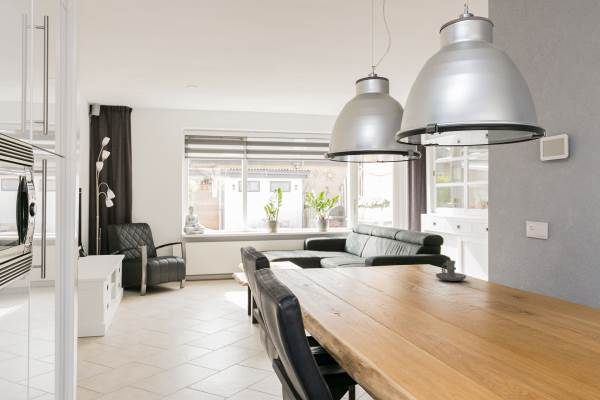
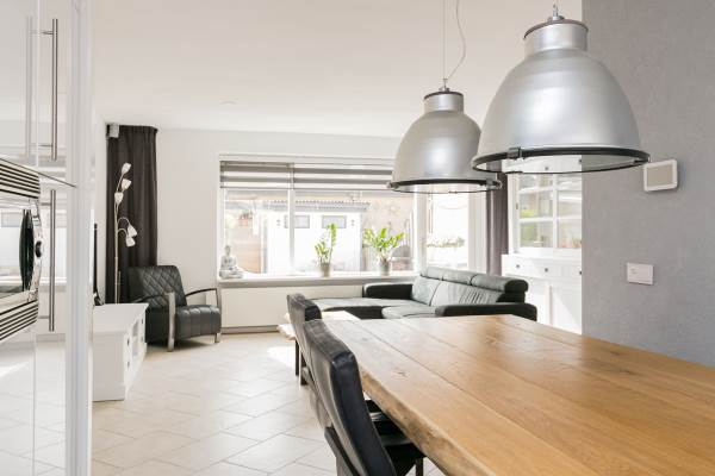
- candle holder [435,259,467,282]
